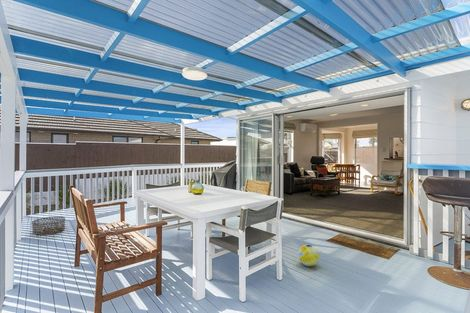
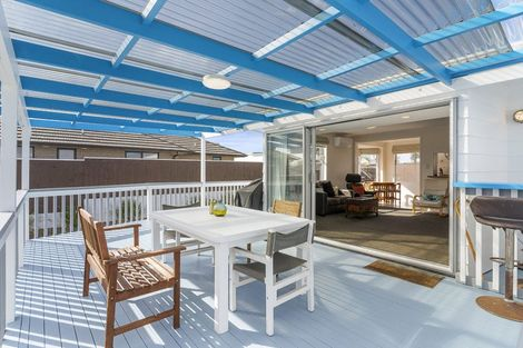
- basket [31,215,66,236]
- ball [297,244,320,267]
